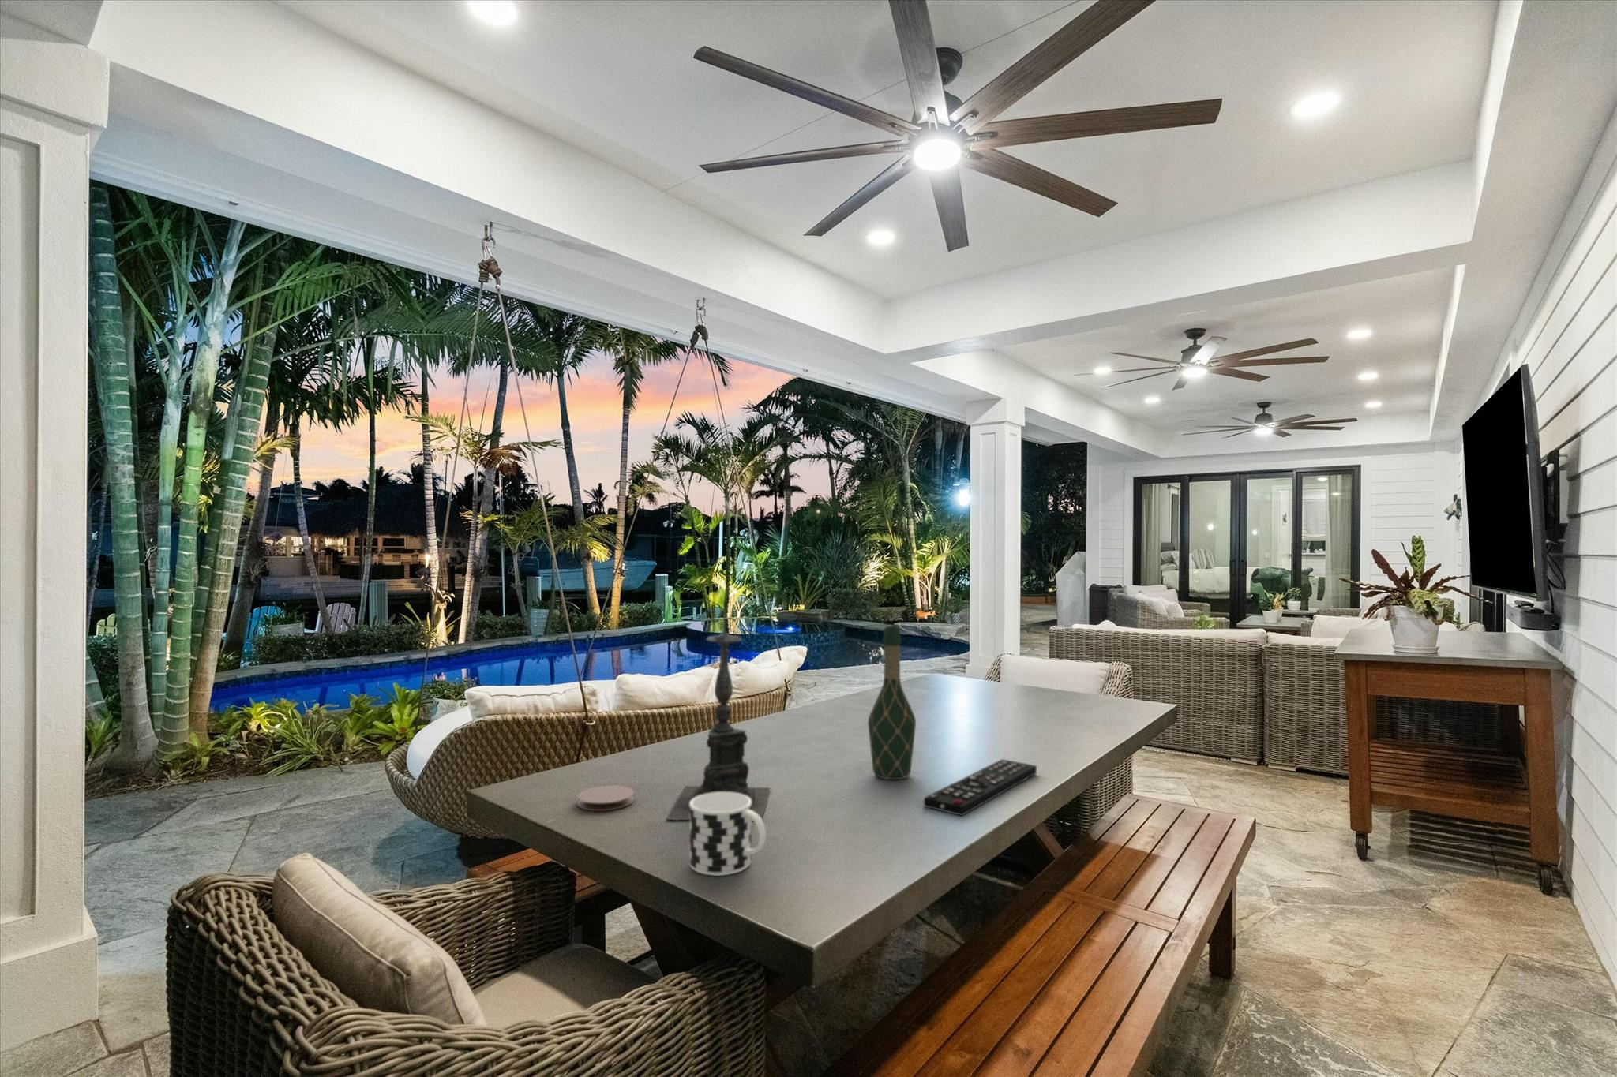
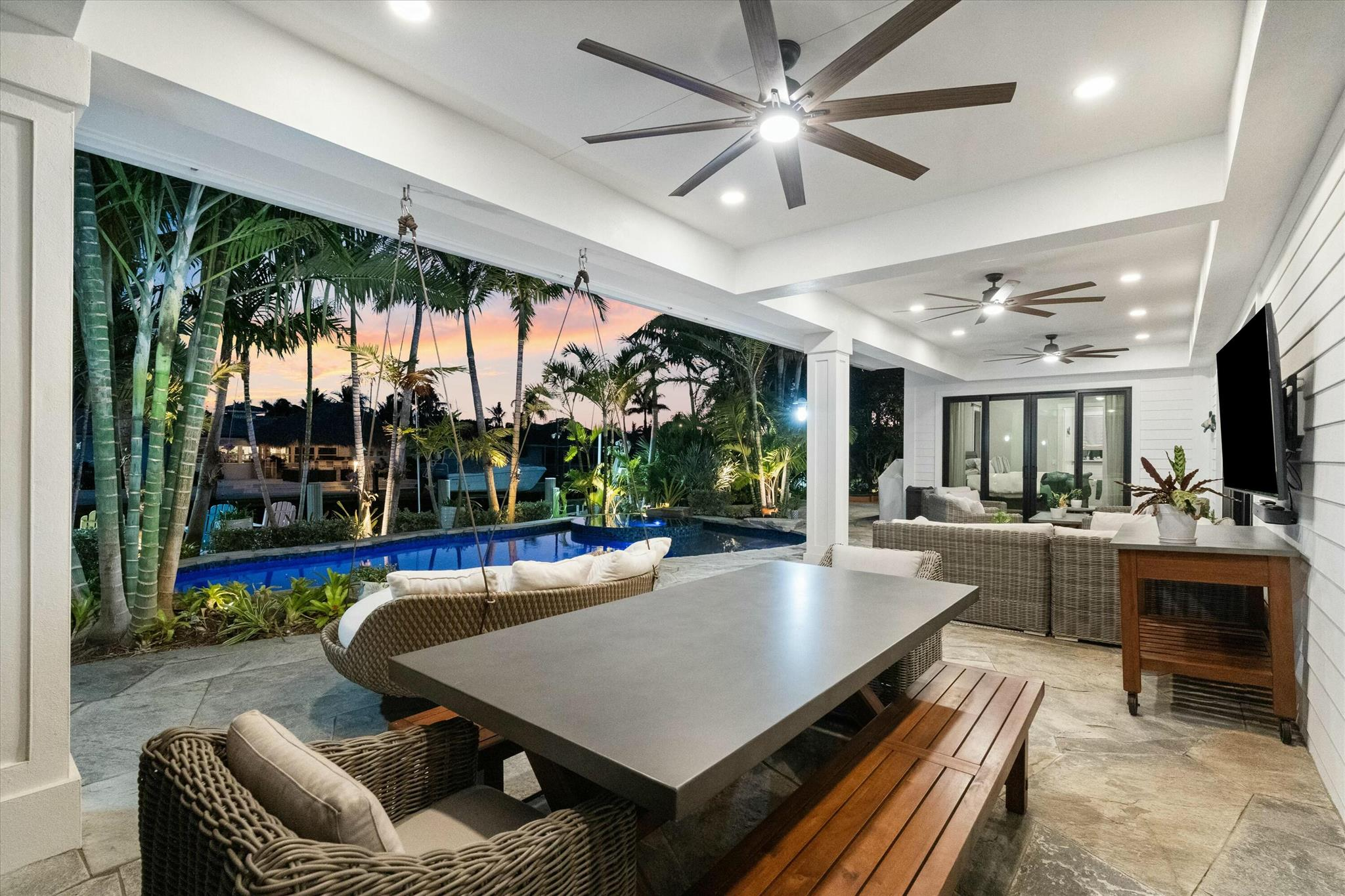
- remote control [923,758,1038,816]
- cup [689,792,767,876]
- candle holder [665,608,771,821]
- coaster [576,784,635,811]
- wine bottle [867,625,916,780]
